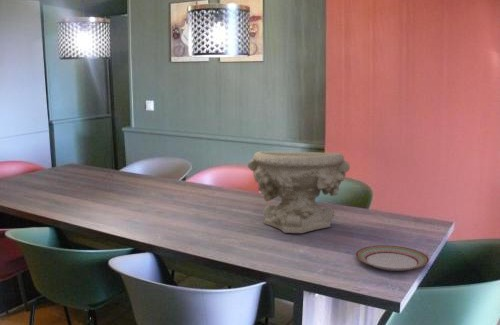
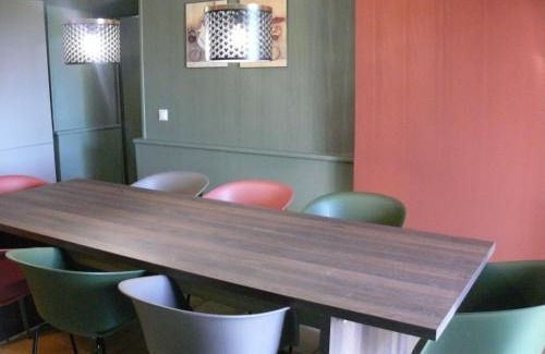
- decorative bowl [247,150,351,234]
- plate [355,244,430,272]
